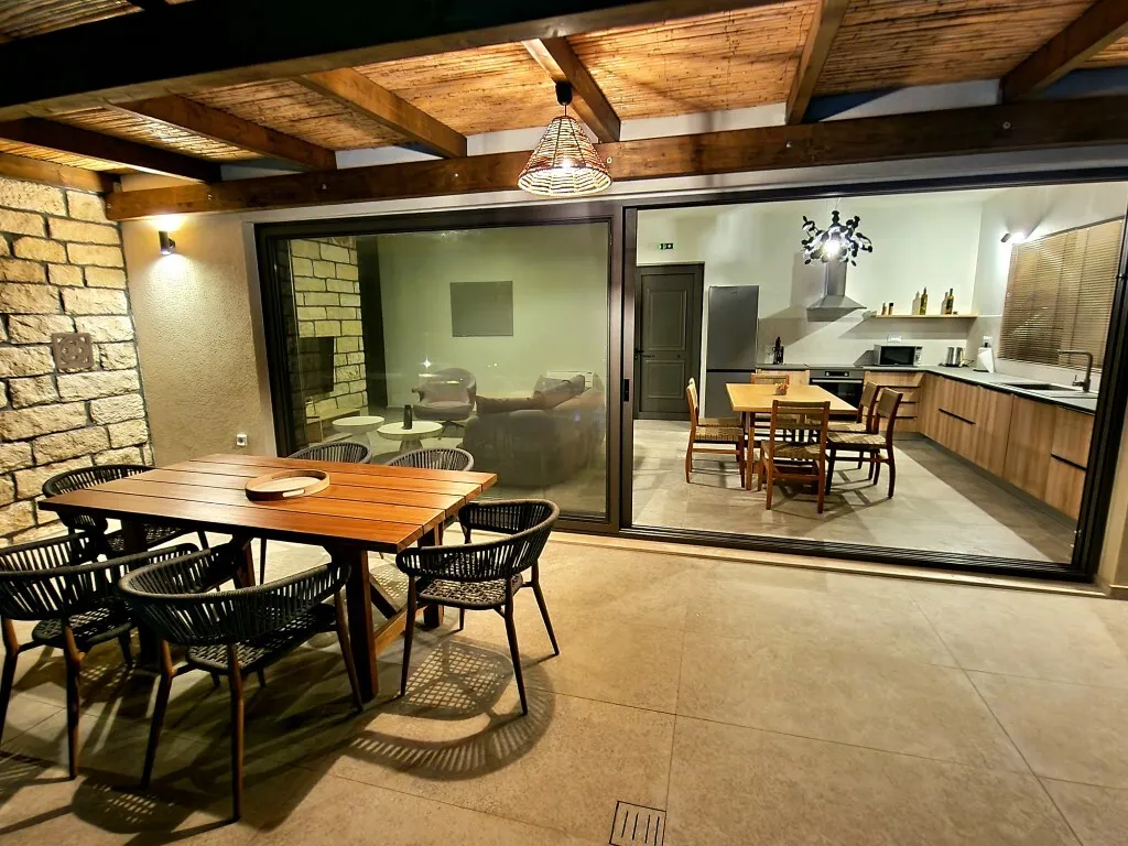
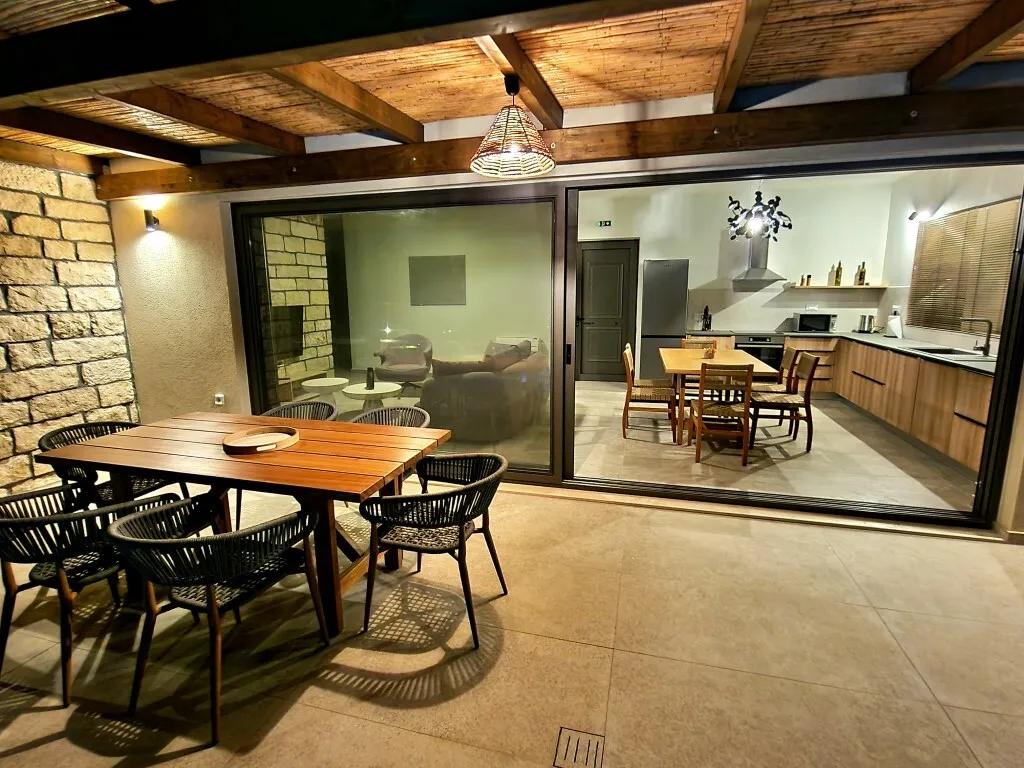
- wall ornament [50,332,96,370]
